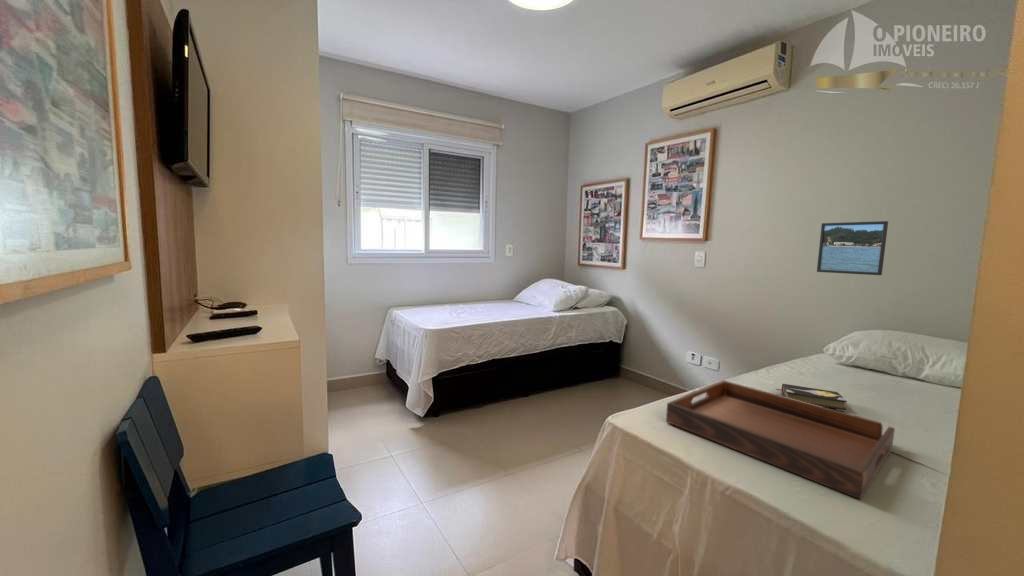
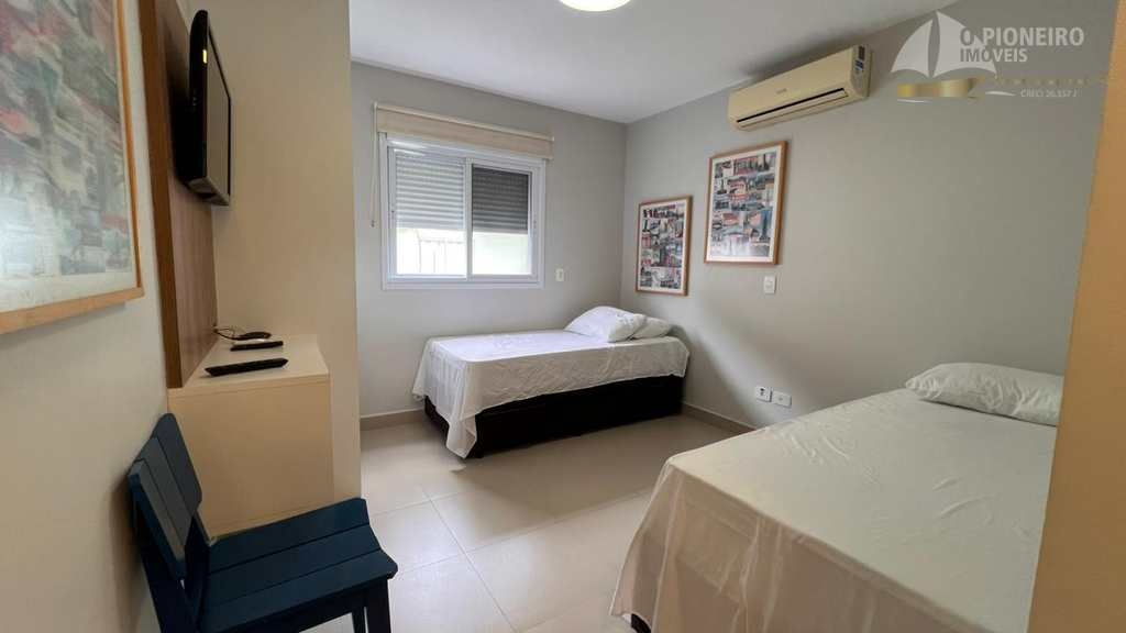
- serving tray [665,379,896,500]
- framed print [816,220,889,276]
- hardback book [775,383,848,412]
